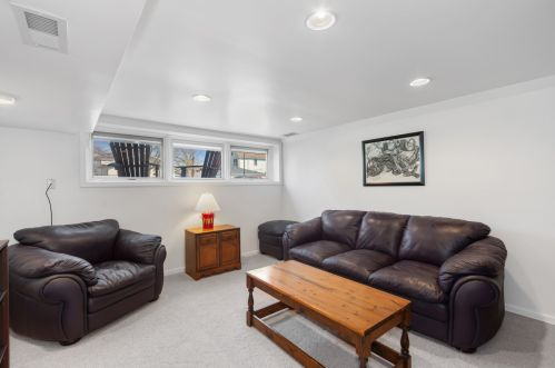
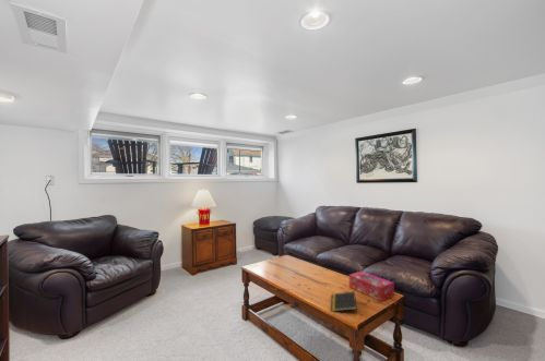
+ tissue box [348,270,395,302]
+ notepad [330,291,358,312]
